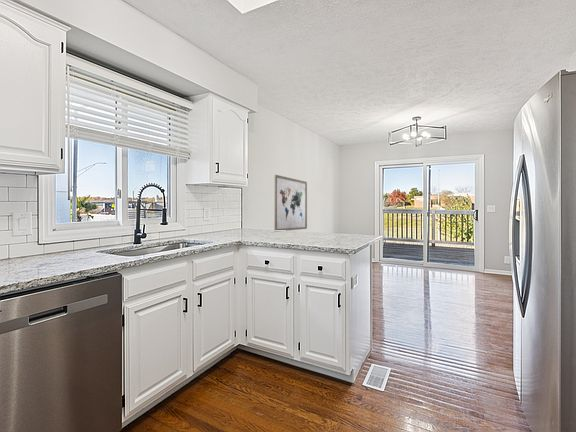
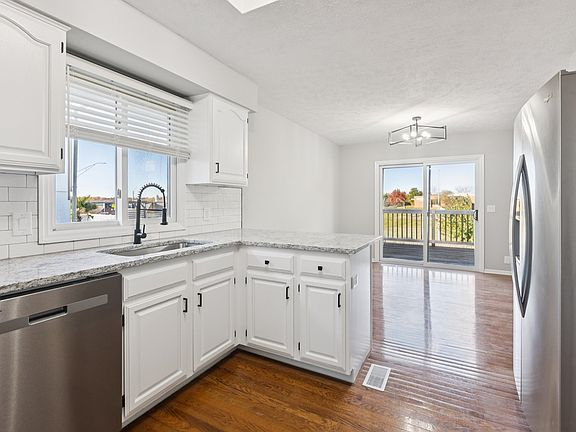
- wall art [274,174,308,232]
